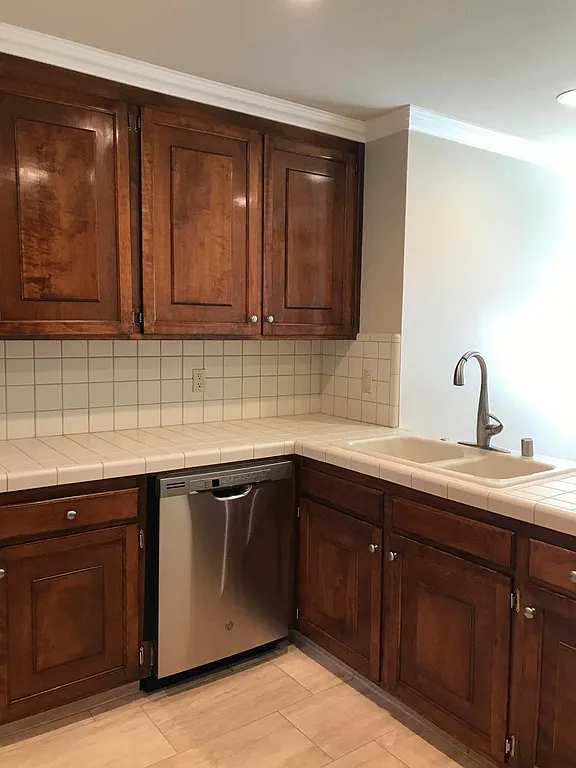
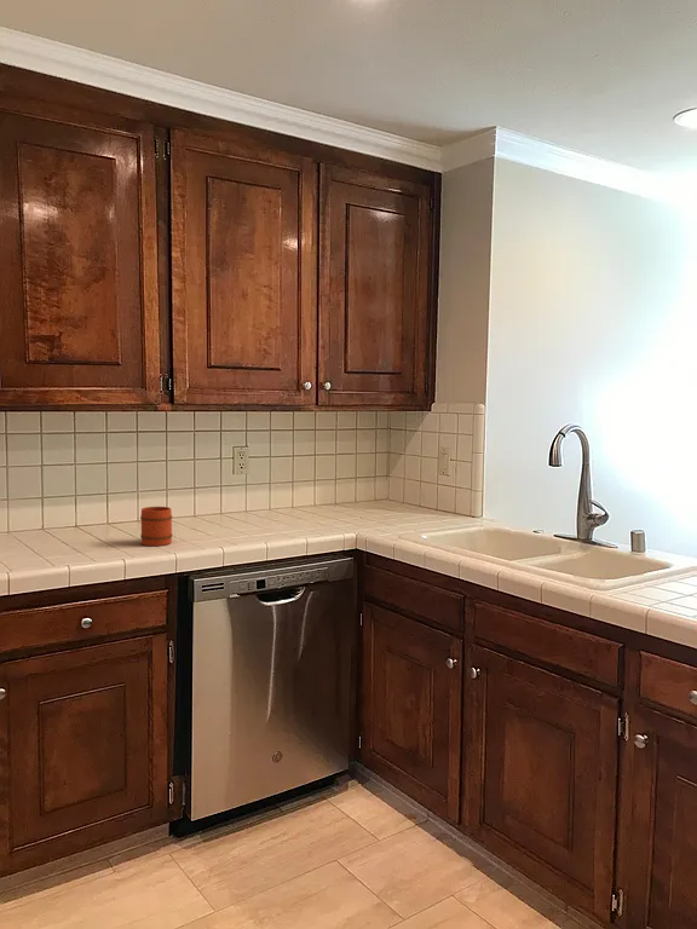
+ mug [139,506,173,547]
